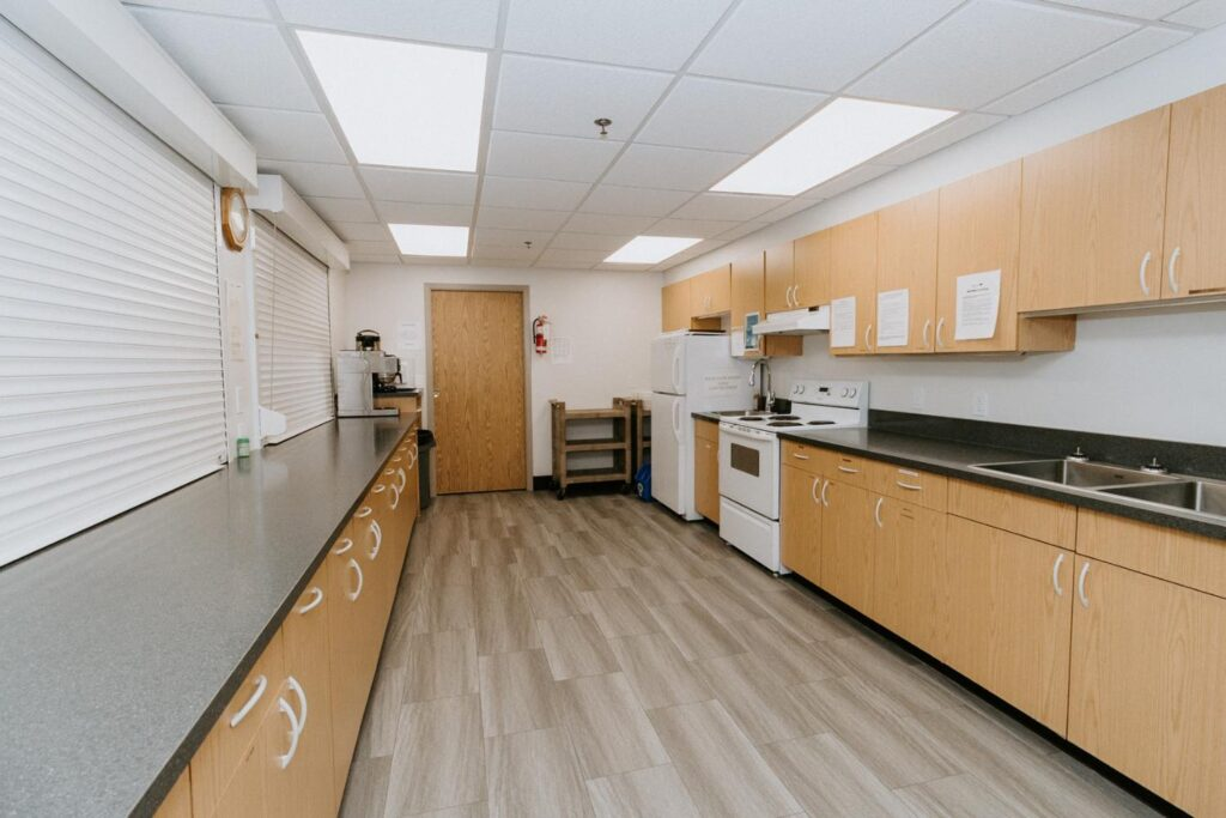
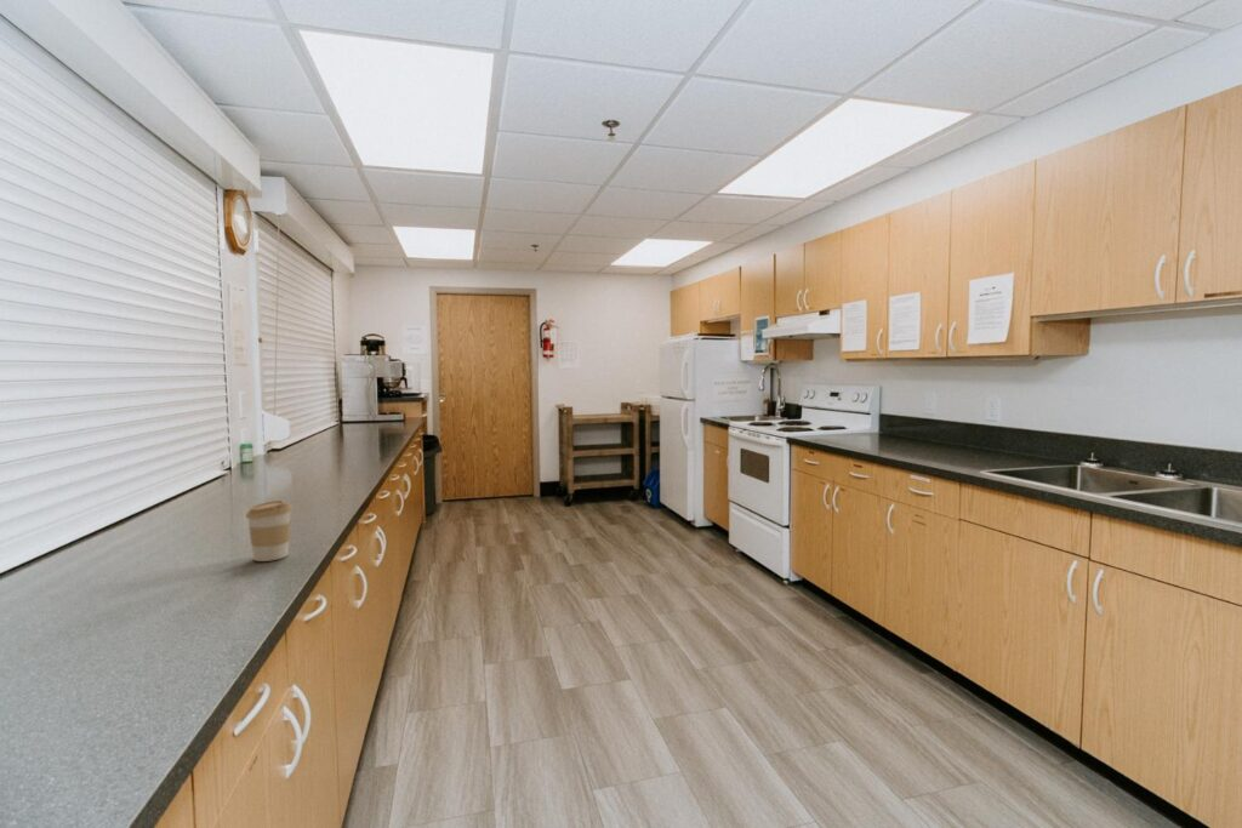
+ coffee cup [245,499,294,563]
